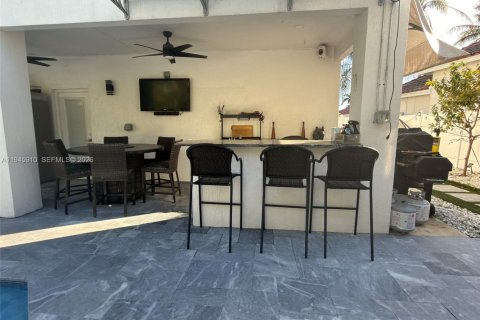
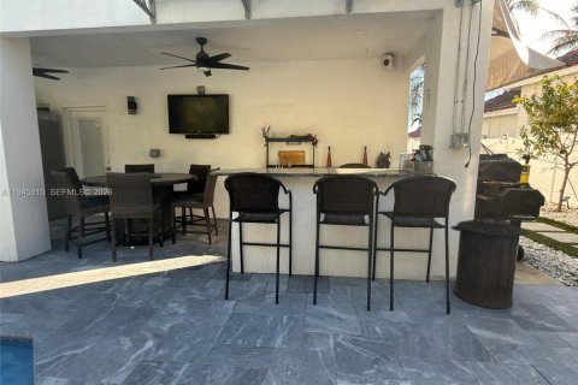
+ trash can [449,212,530,309]
